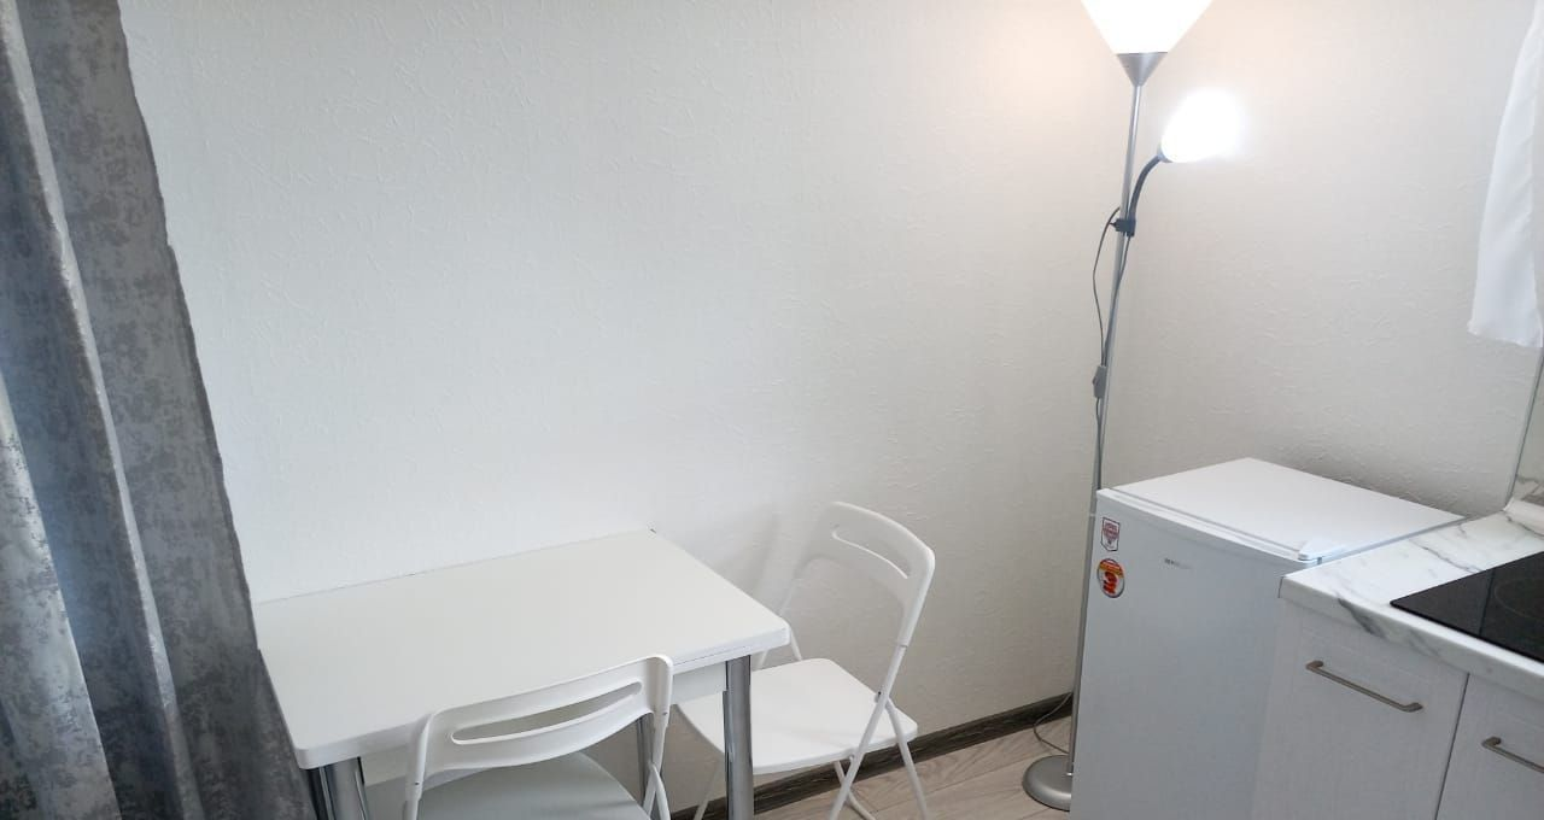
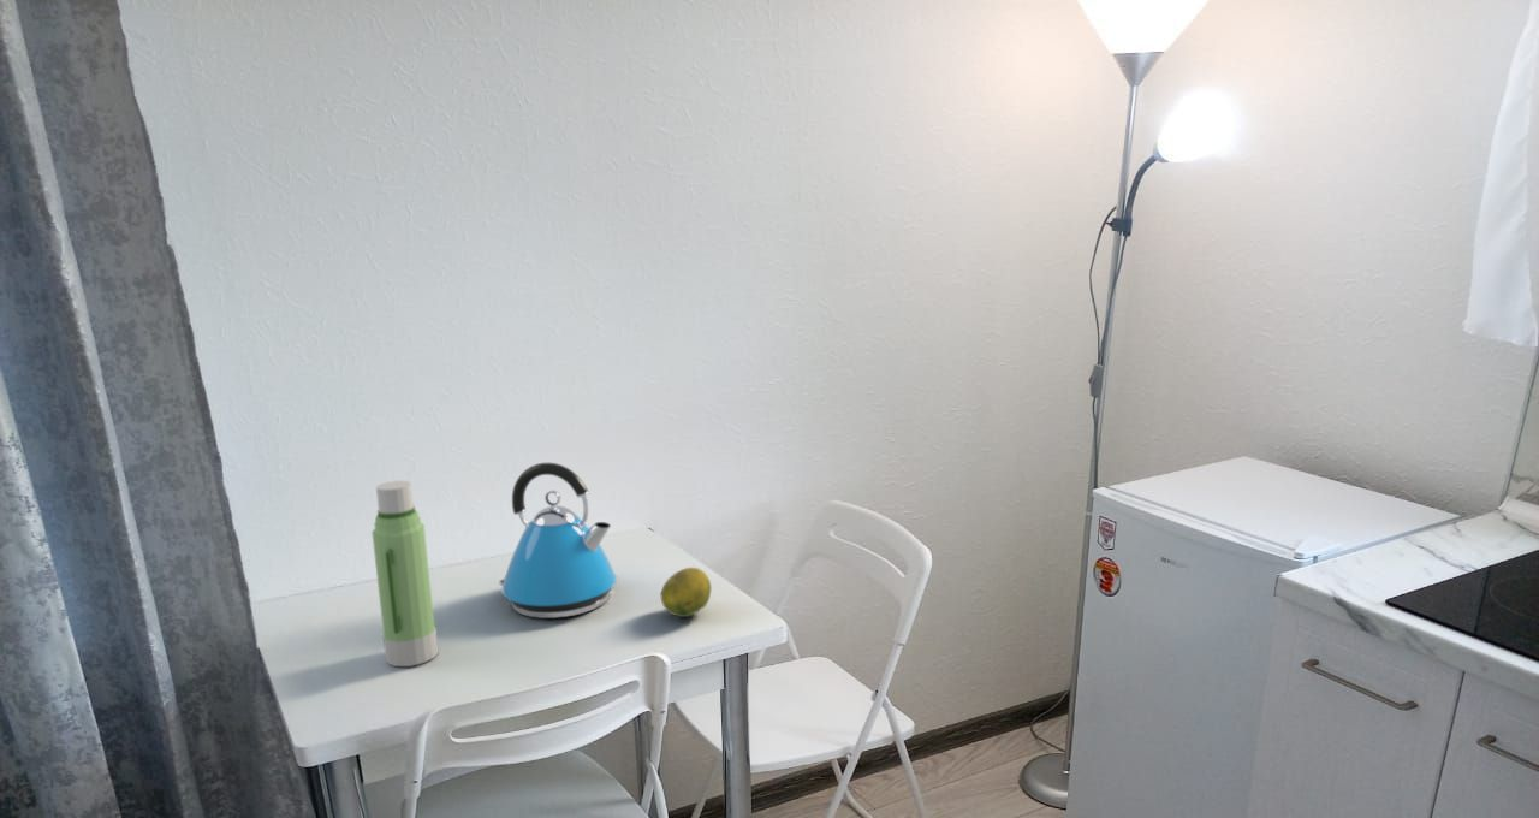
+ water bottle [370,480,439,668]
+ fruit [660,567,712,618]
+ kettle [498,462,618,620]
